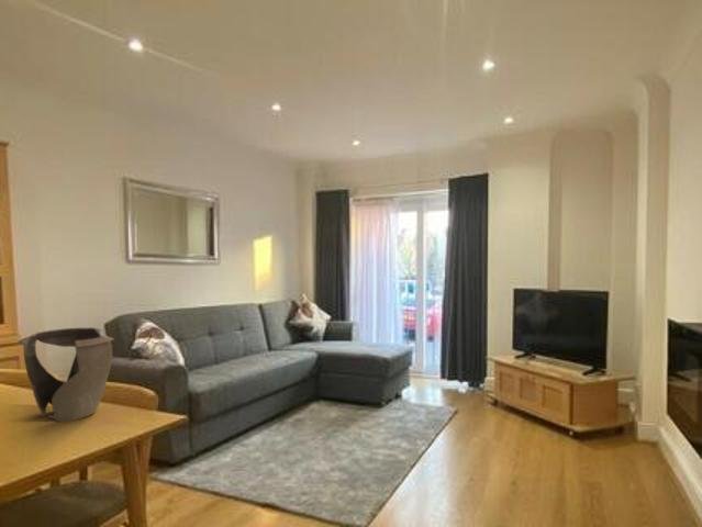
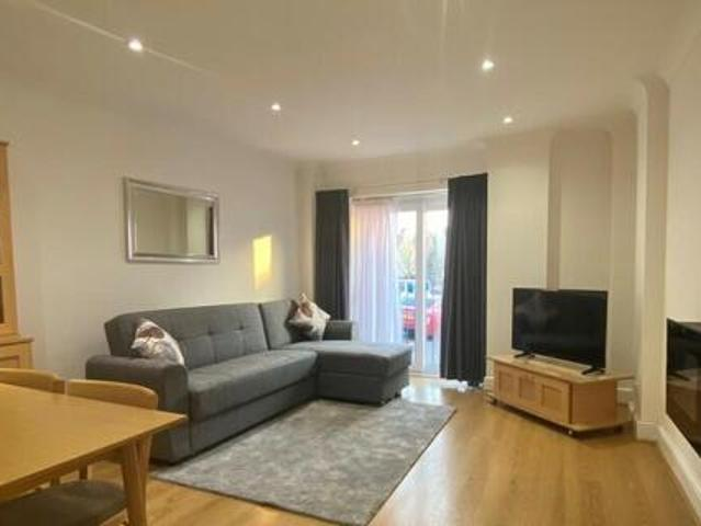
- decorative bowl [18,327,115,423]
